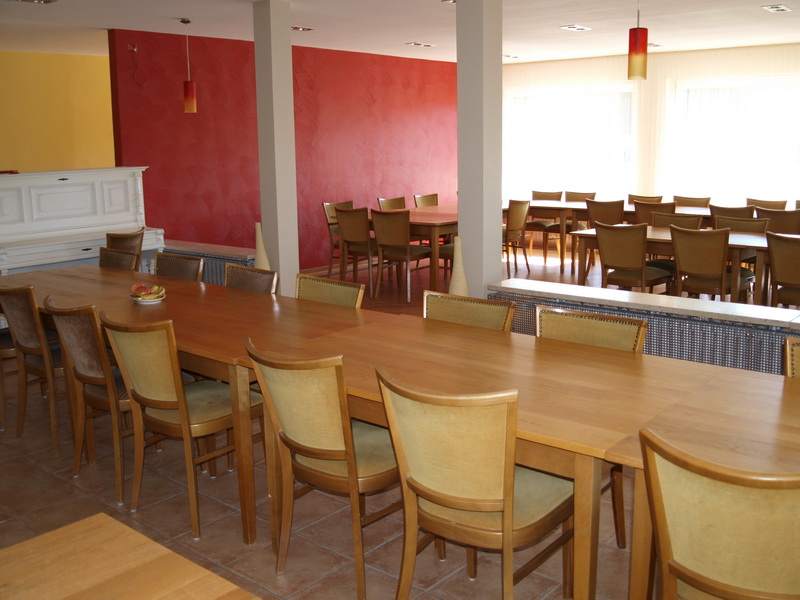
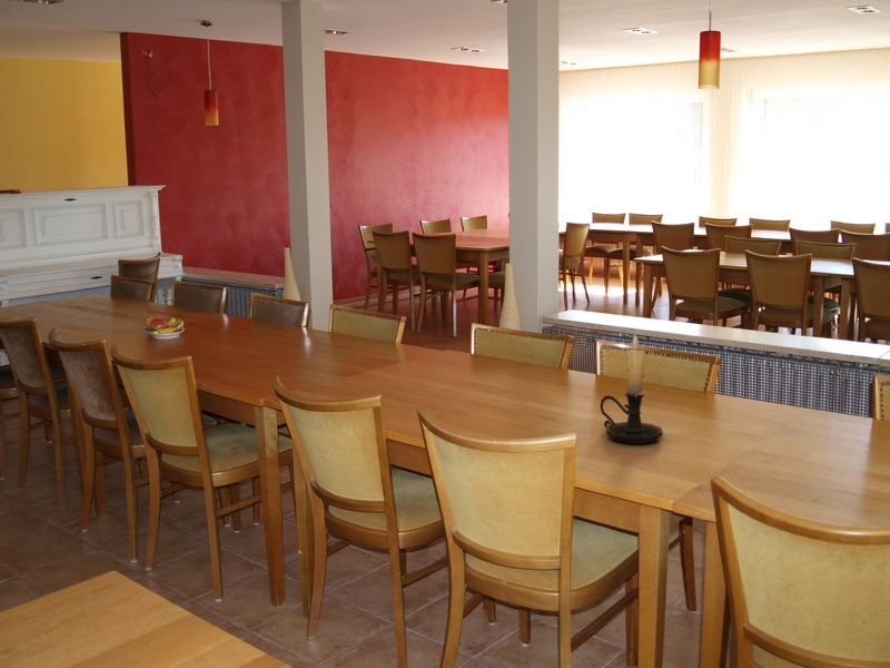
+ candle holder [599,333,664,445]
